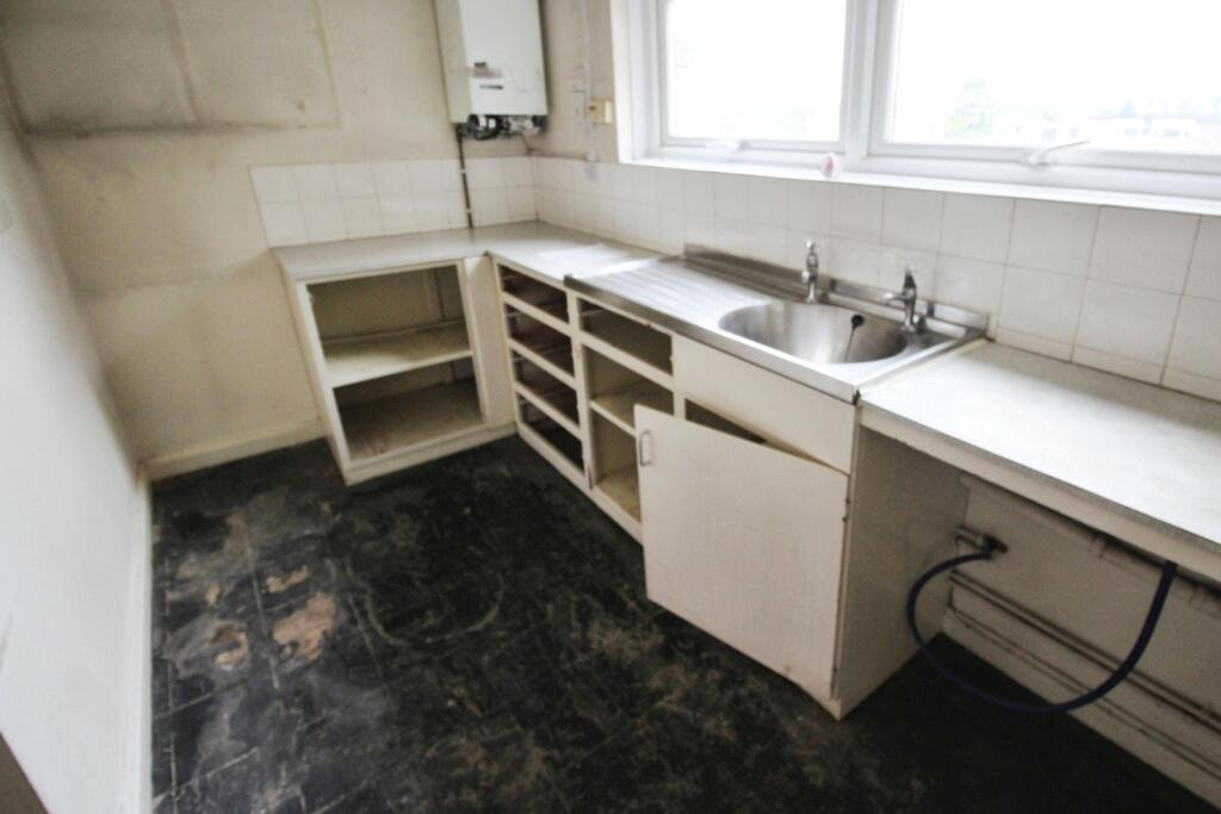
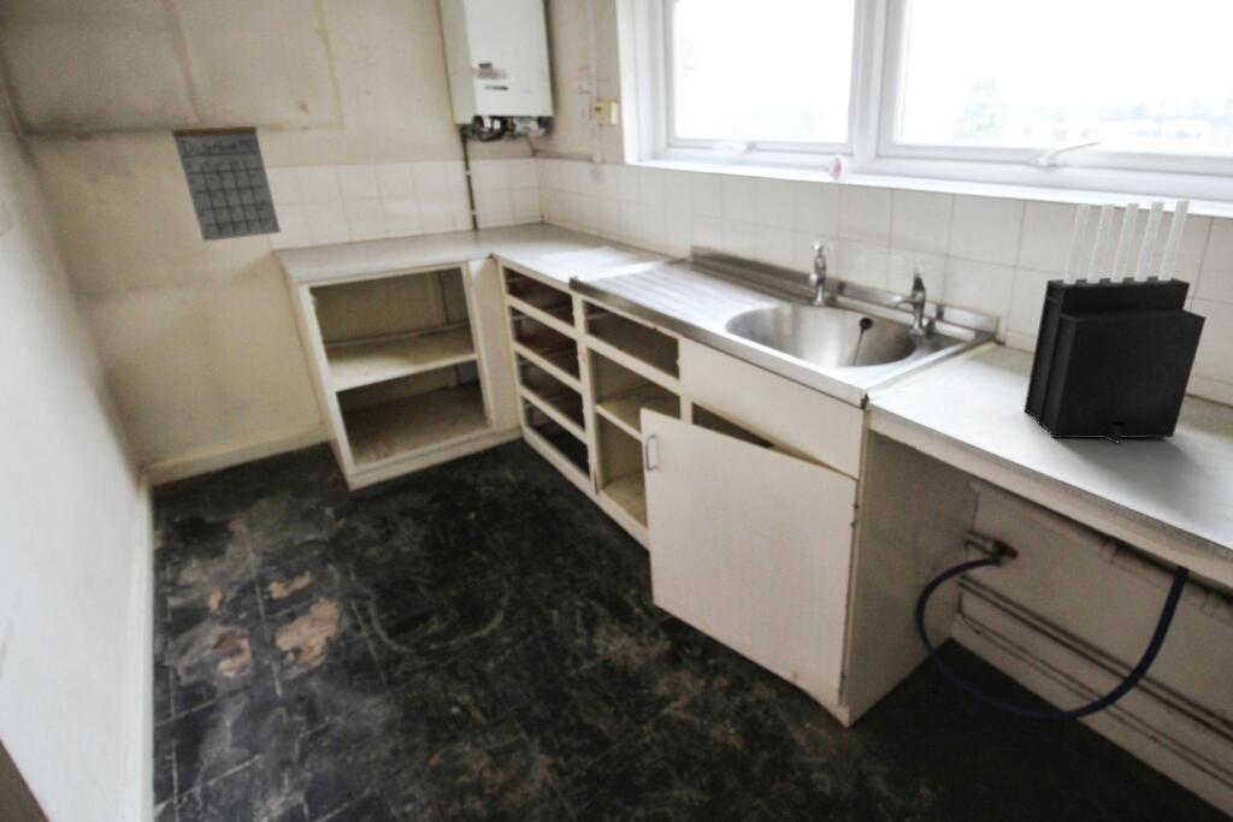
+ calendar [170,100,282,243]
+ knife block [1022,199,1208,445]
